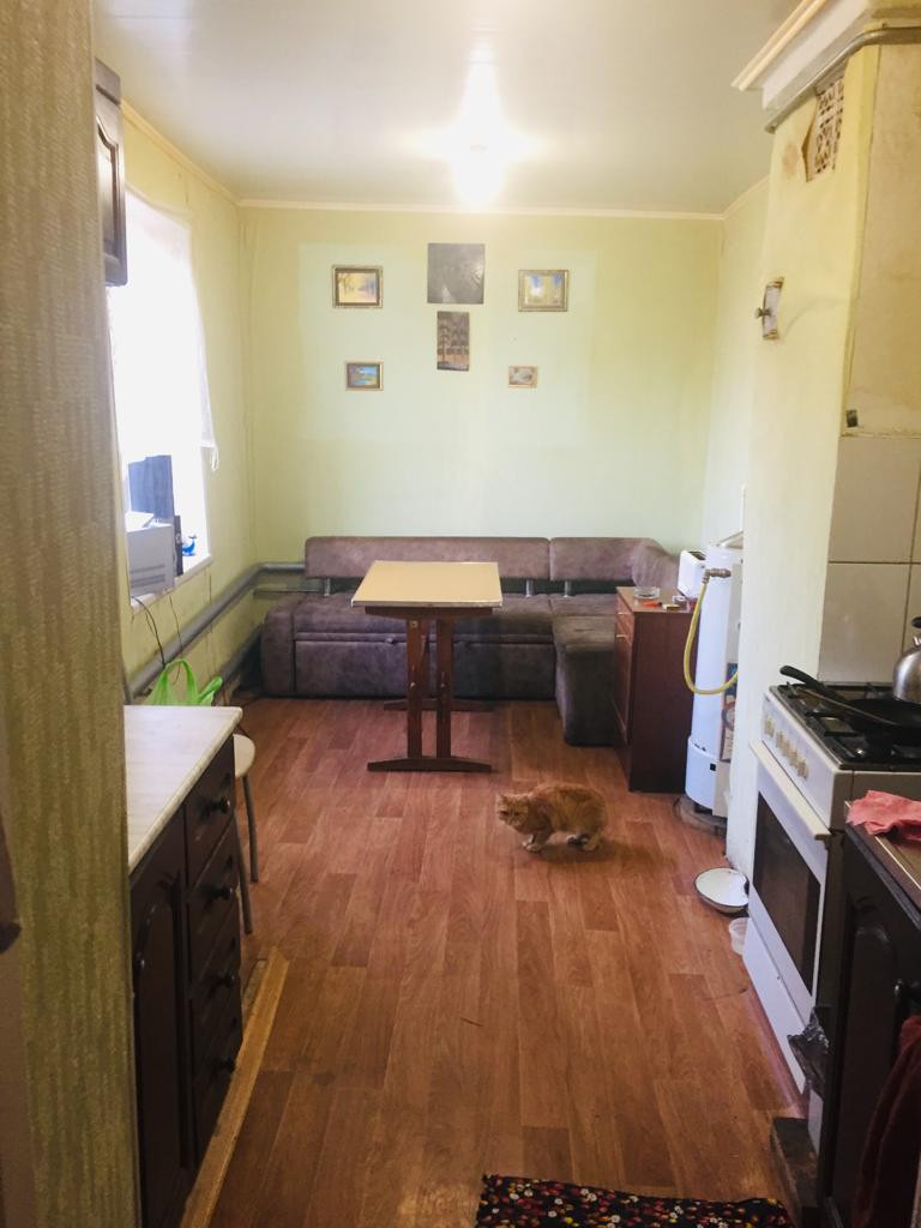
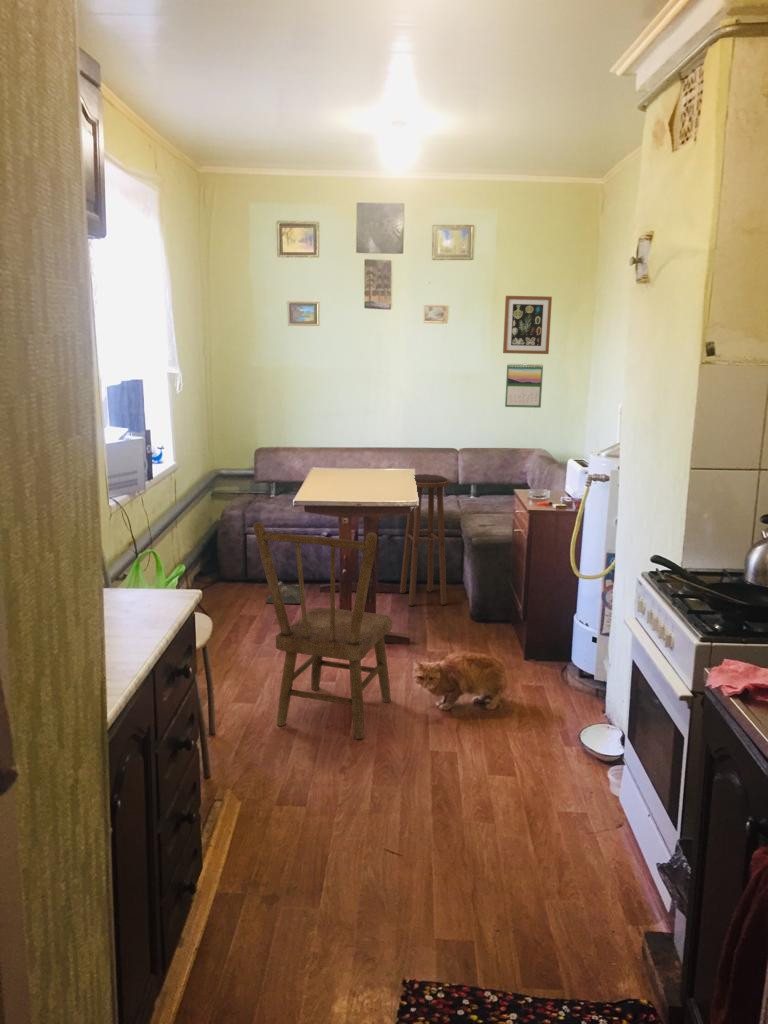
+ calendar [504,362,544,409]
+ stool [399,473,451,607]
+ wall art [502,295,553,355]
+ bag [265,579,301,605]
+ dining chair [252,521,393,740]
